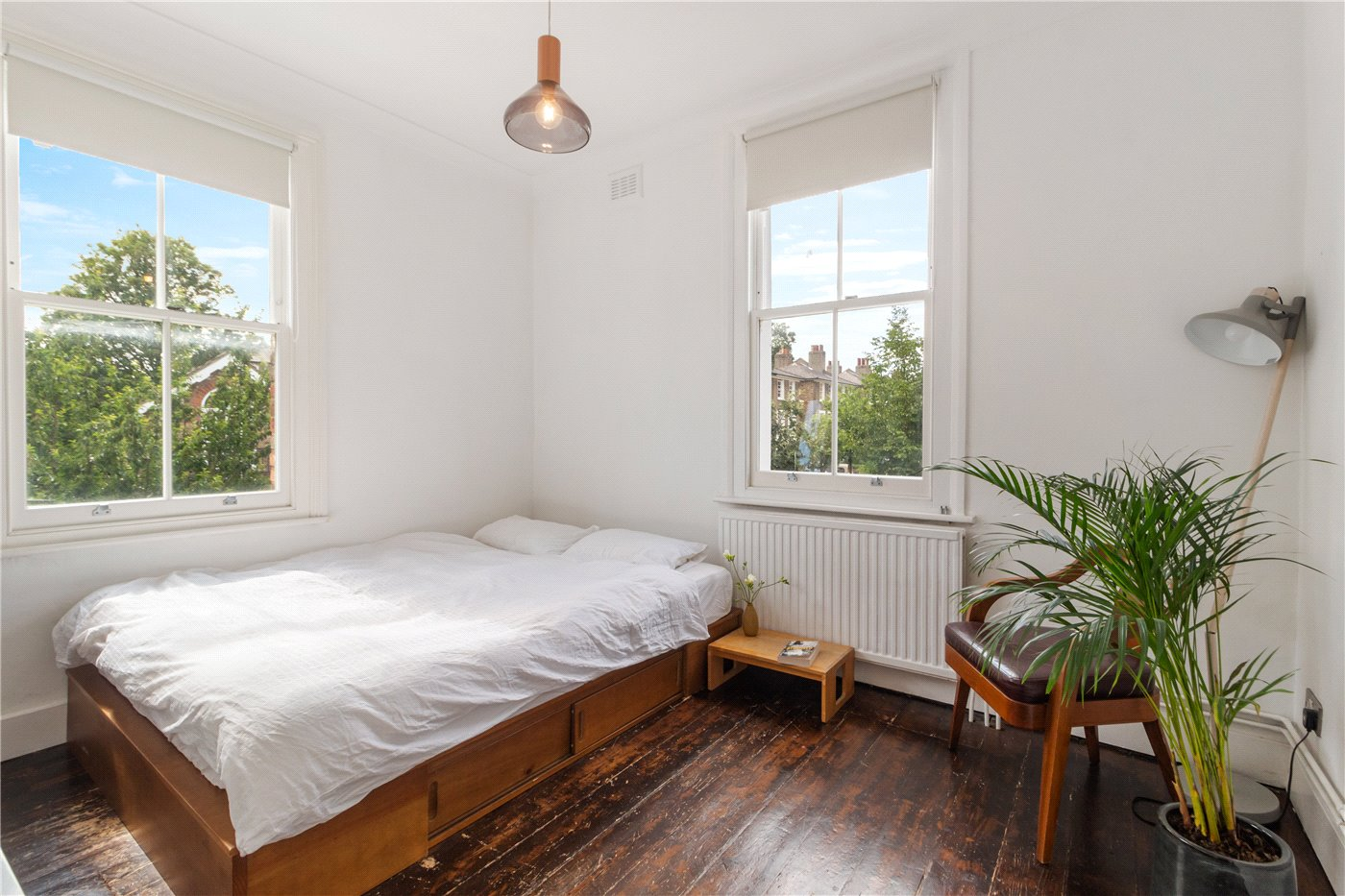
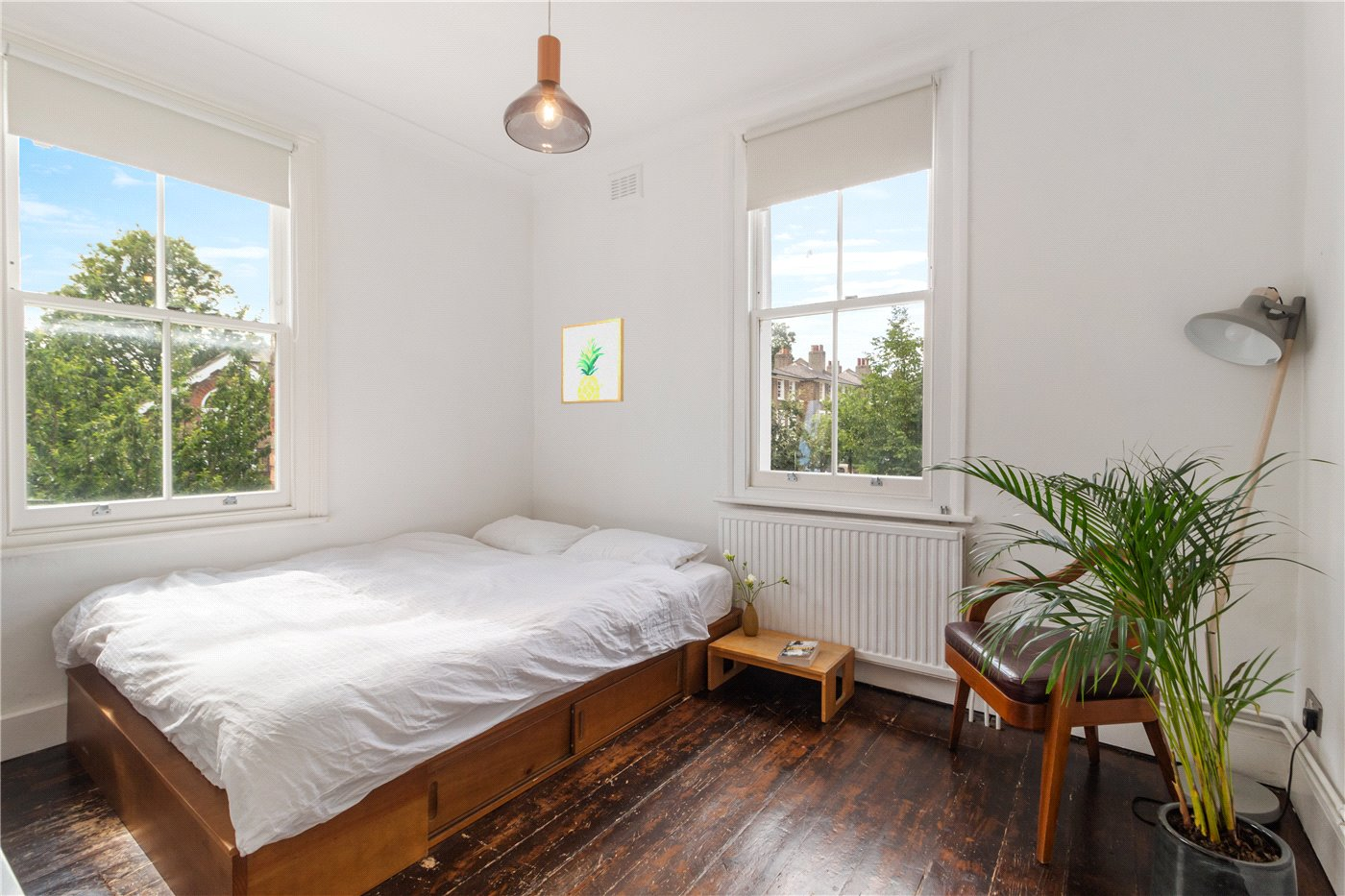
+ wall art [560,317,624,405]
